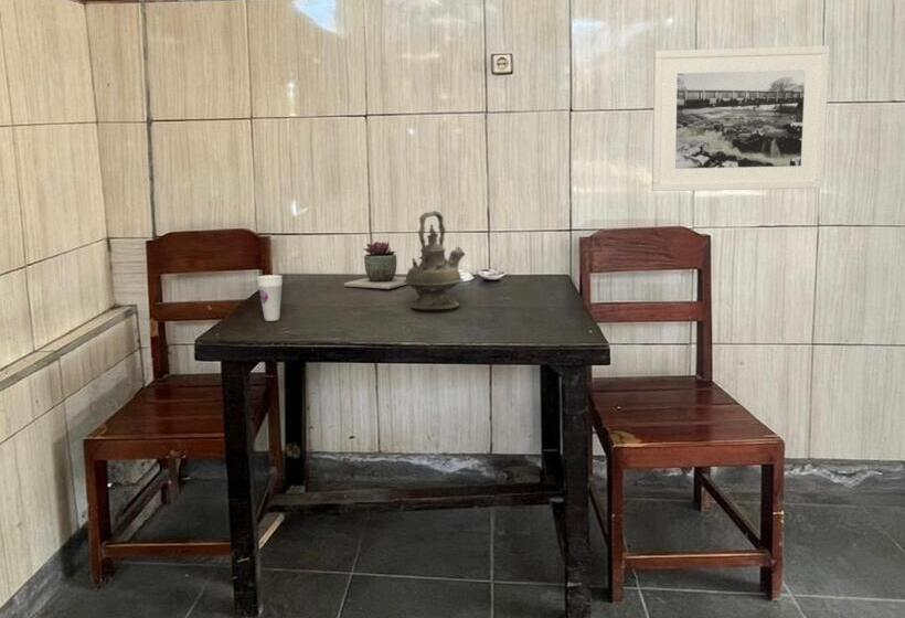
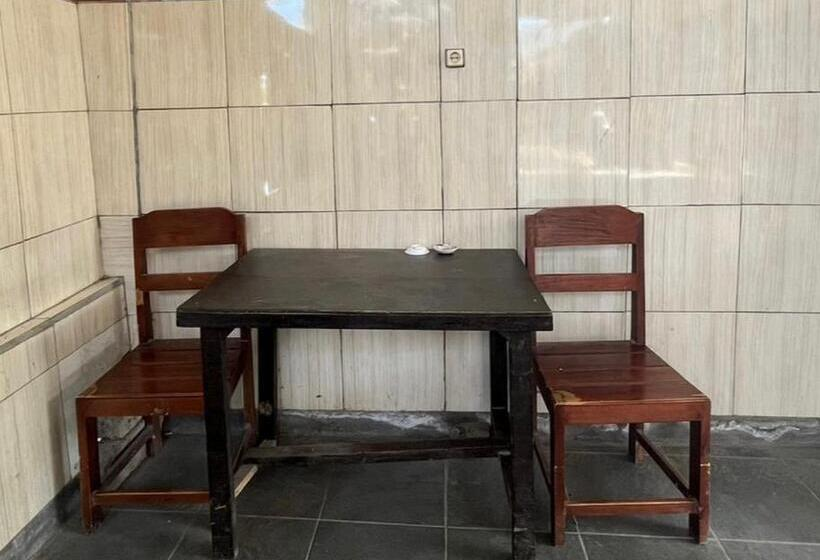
- succulent plant [343,241,408,289]
- teapot [403,210,466,310]
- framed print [651,44,831,192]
- cup [256,274,284,322]
